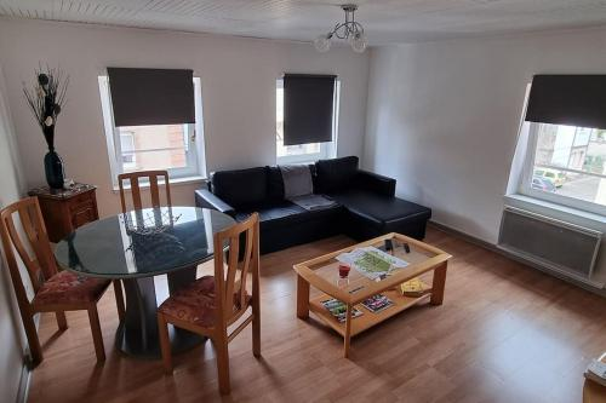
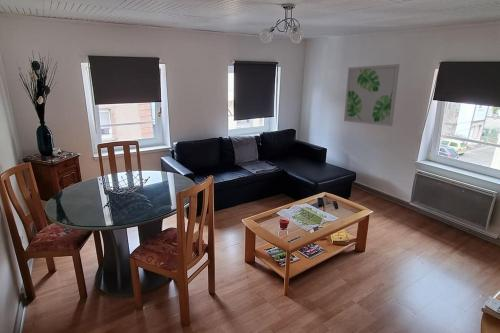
+ wall art [343,63,401,127]
